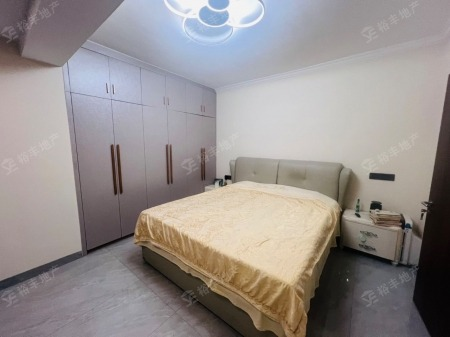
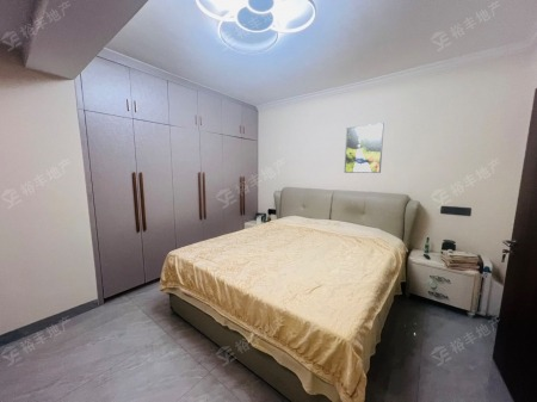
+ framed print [344,122,384,174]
